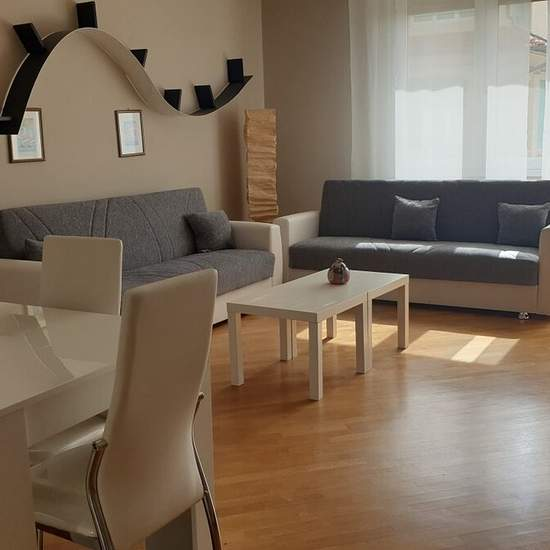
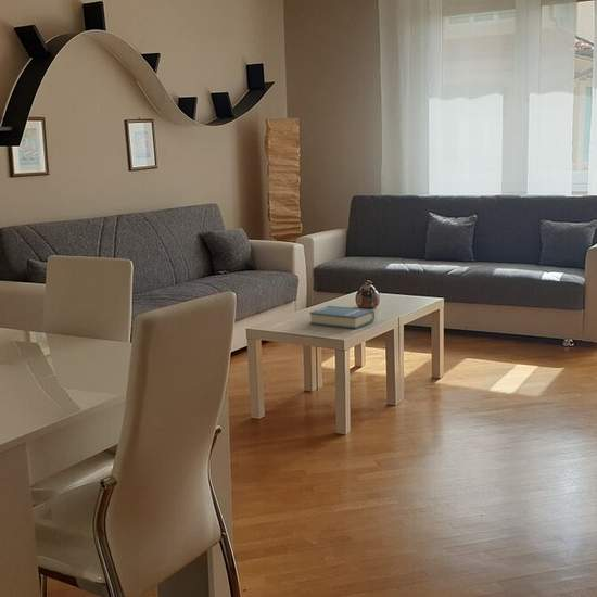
+ hardback book [309,305,376,330]
